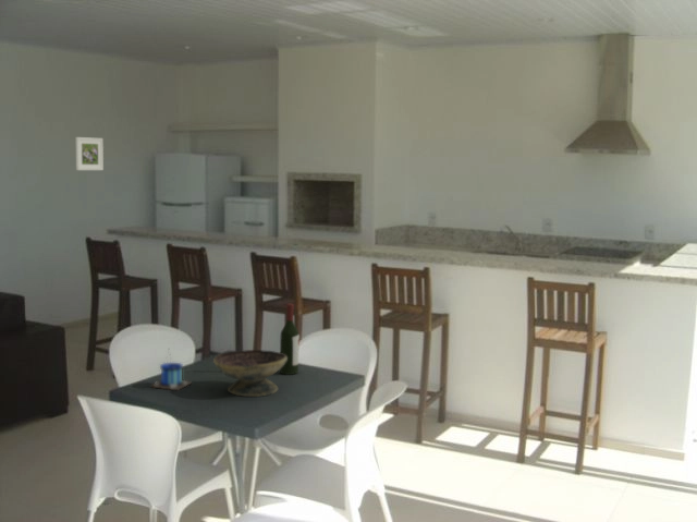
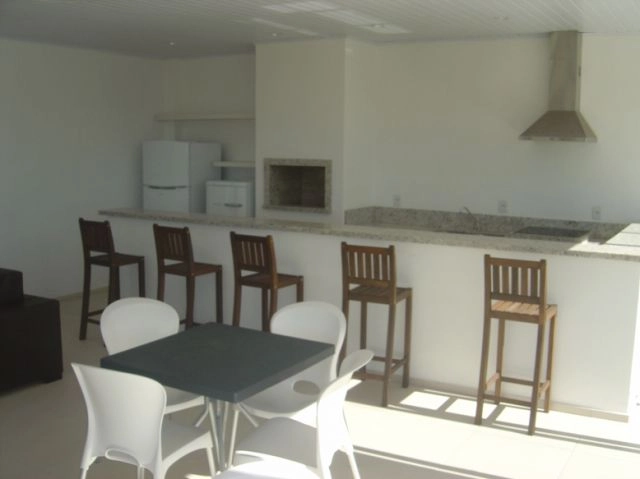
- decorative bowl [212,349,286,398]
- wine bottle [279,303,301,376]
- mug [150,342,192,391]
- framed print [75,136,105,171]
